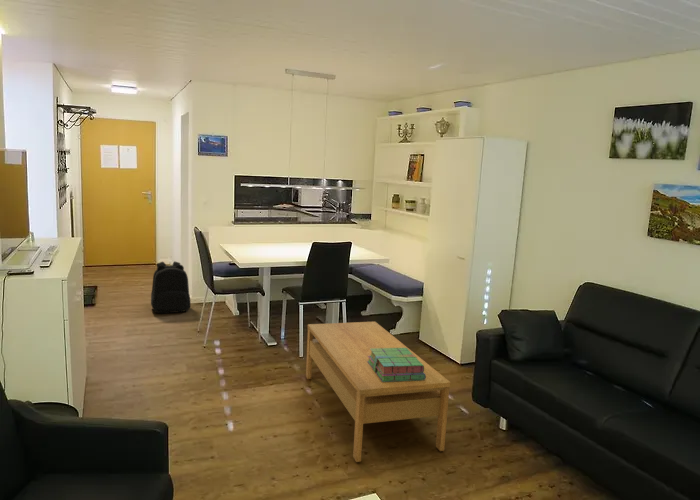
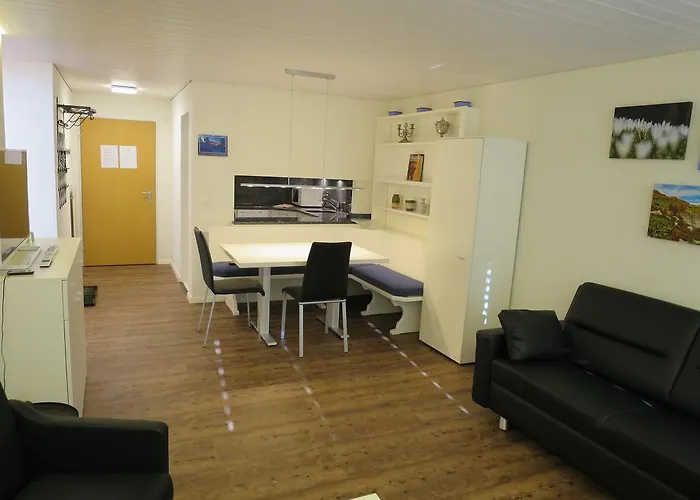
- coffee table [305,321,452,463]
- backpack [150,260,192,314]
- stack of books [367,347,426,382]
